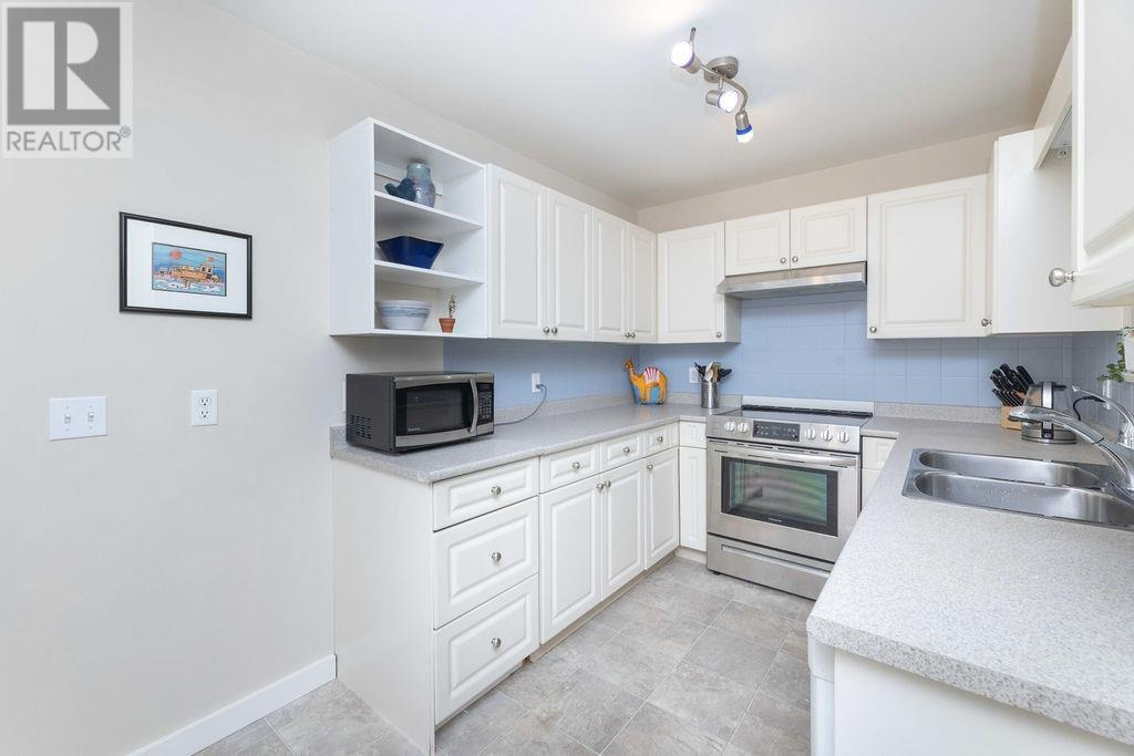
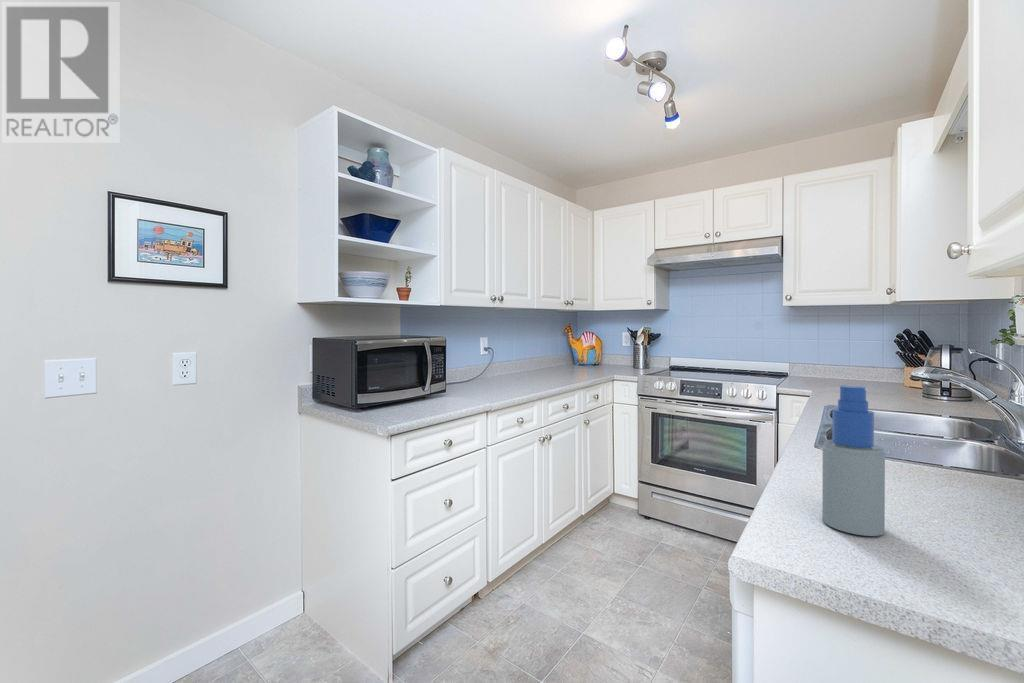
+ spray bottle [821,384,886,537]
